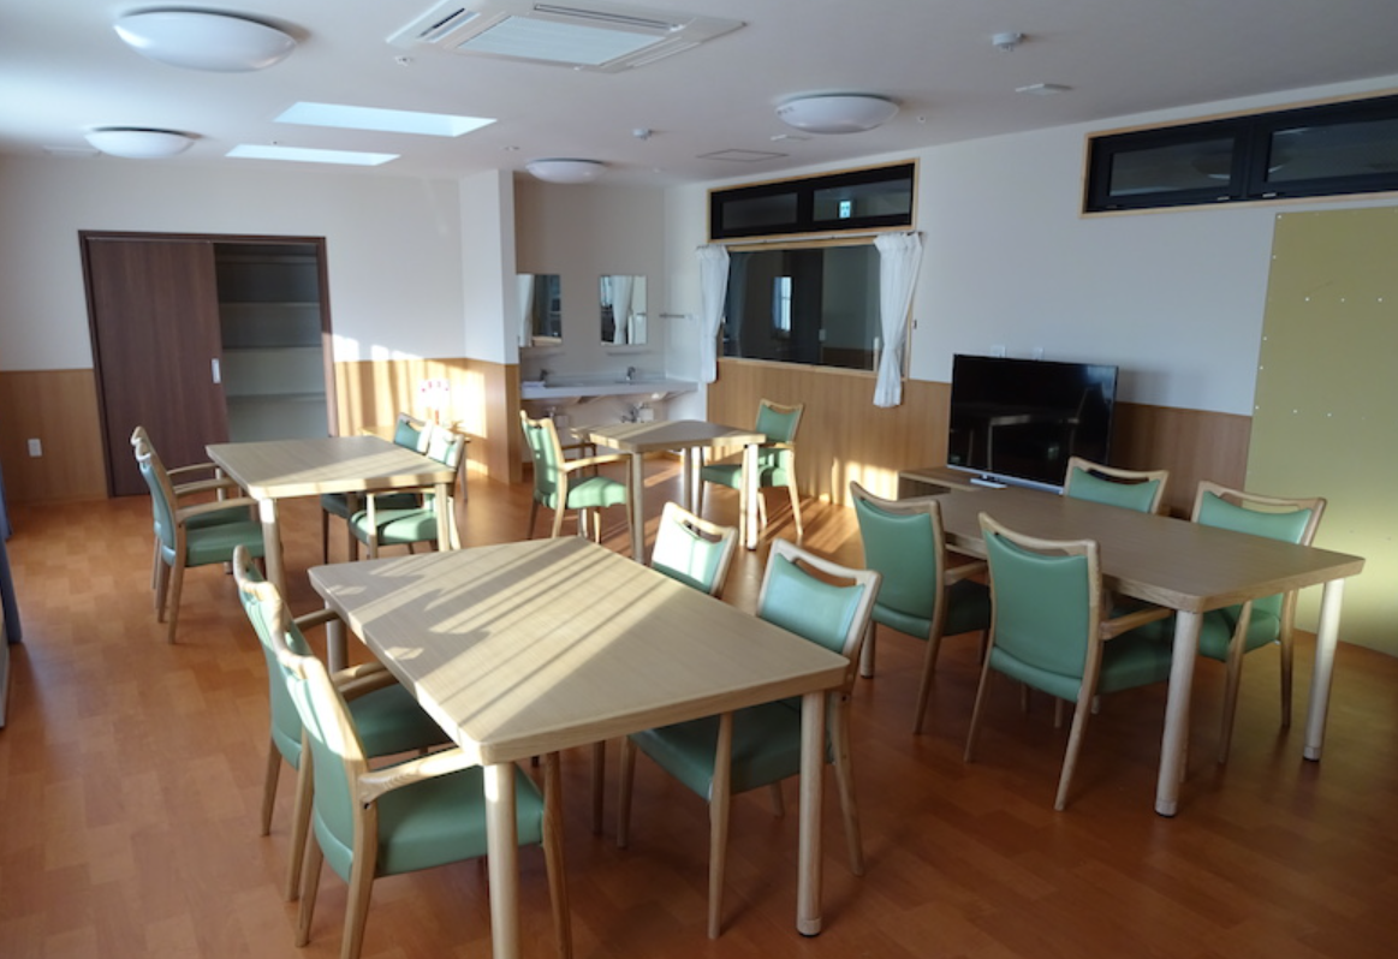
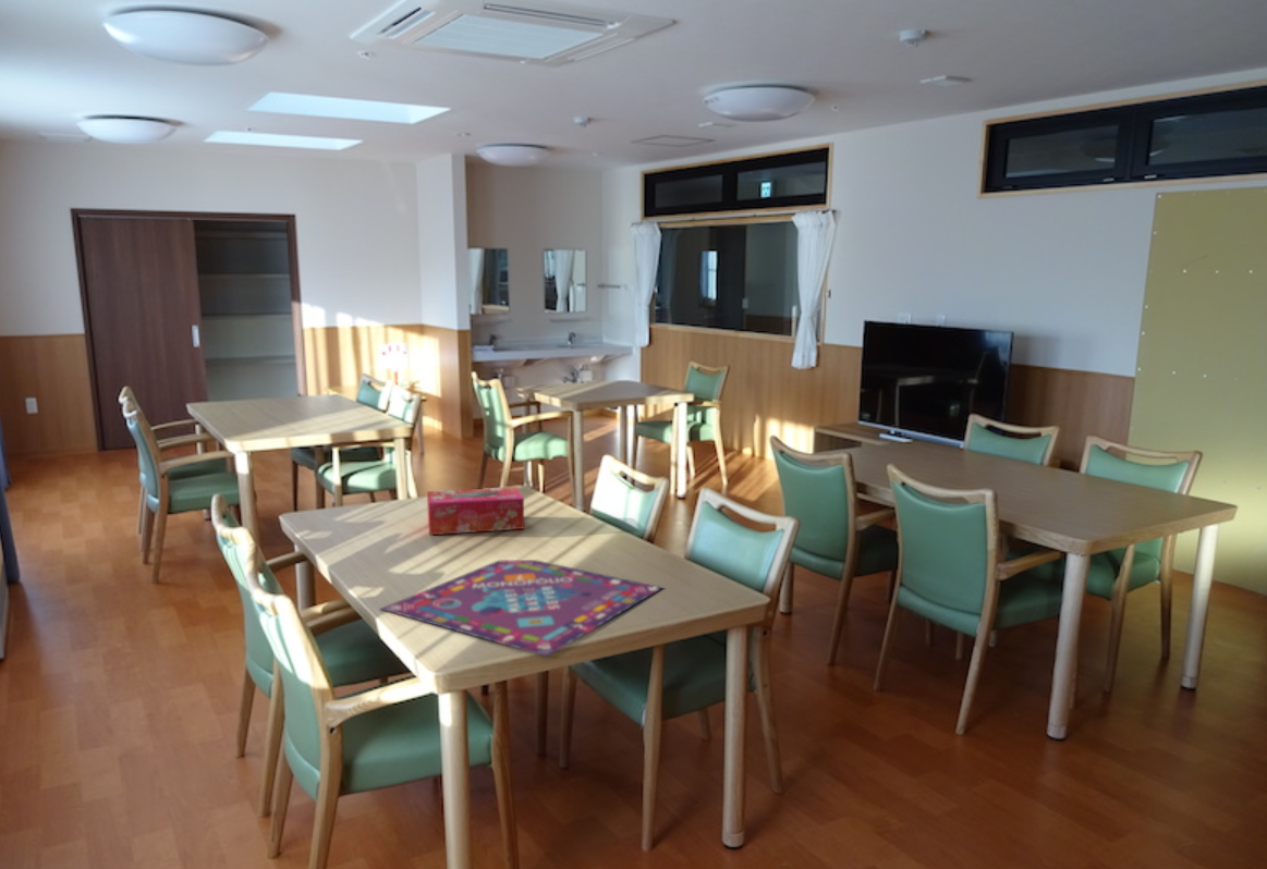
+ tissue box [426,486,525,536]
+ gameboard [379,559,665,658]
